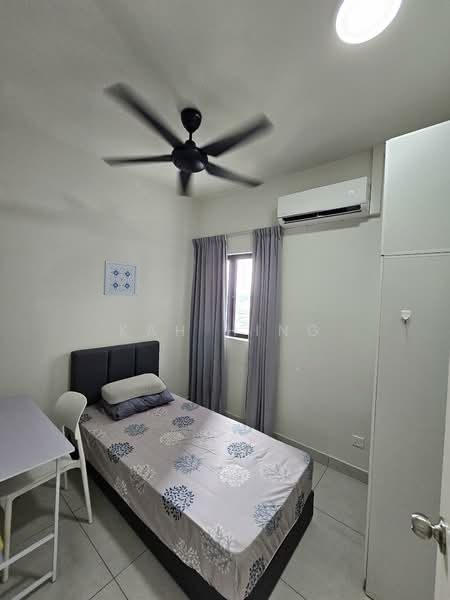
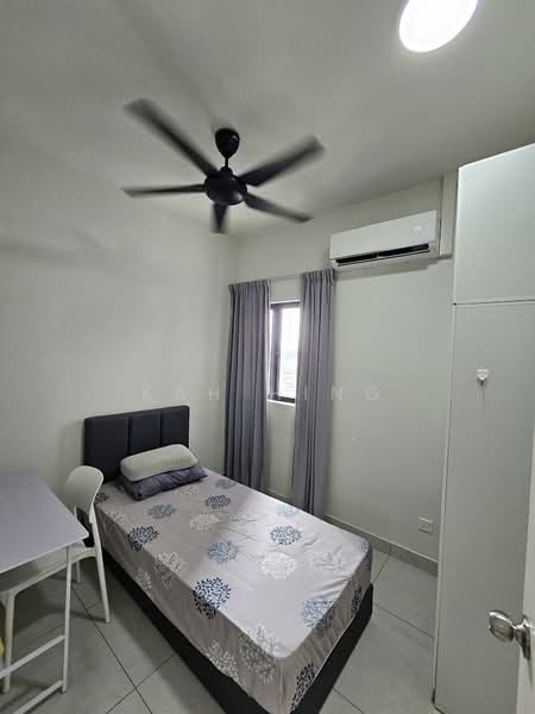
- wall art [103,260,139,297]
